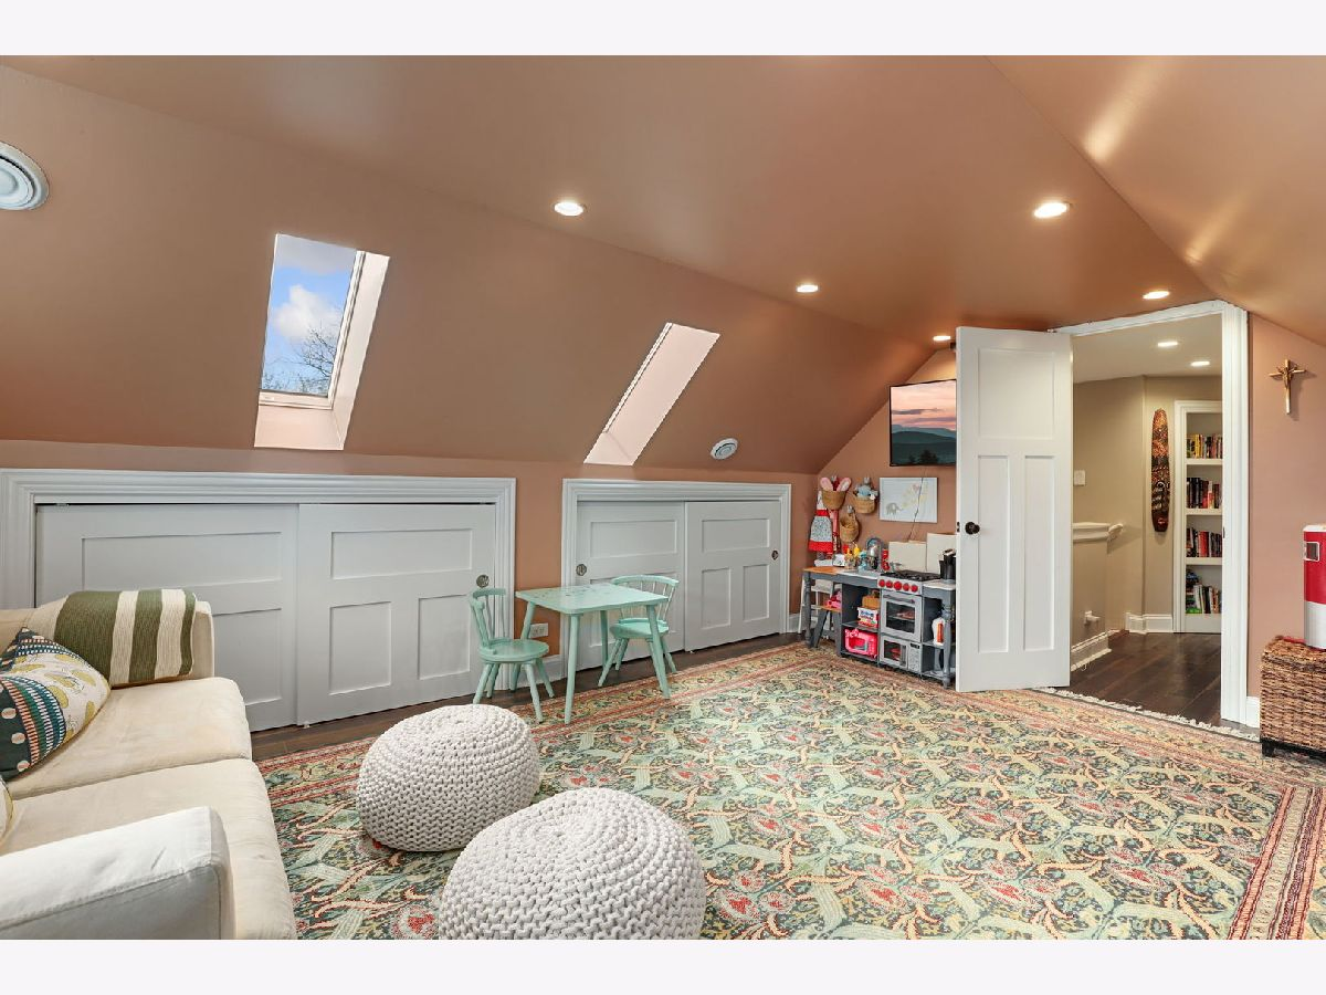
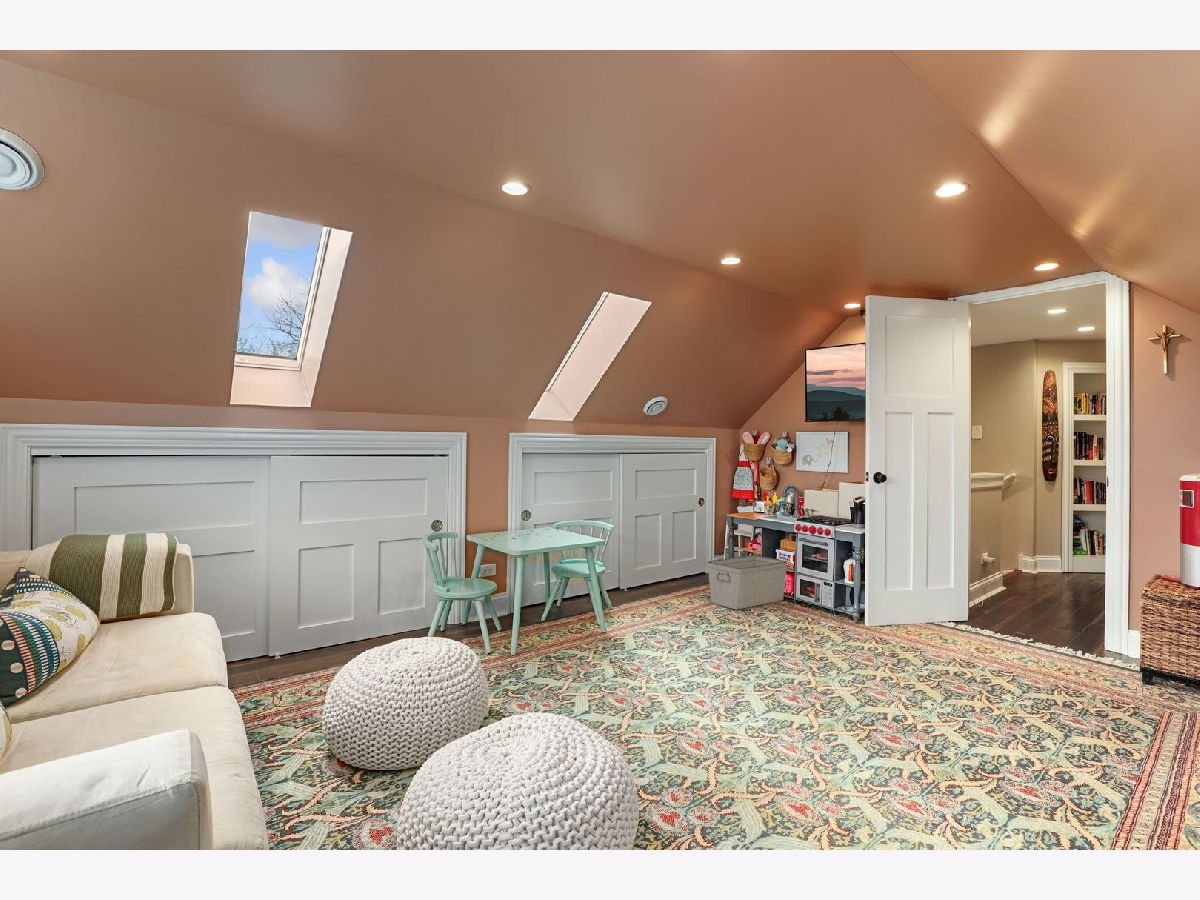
+ storage bin [707,555,788,610]
